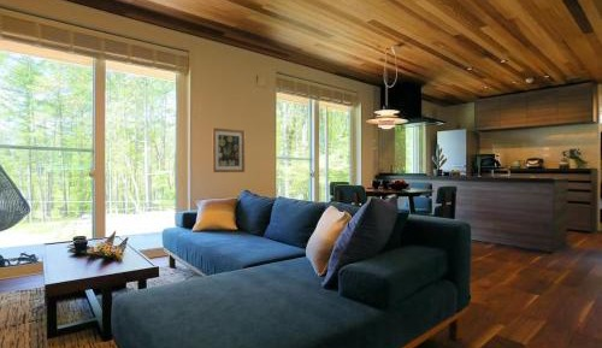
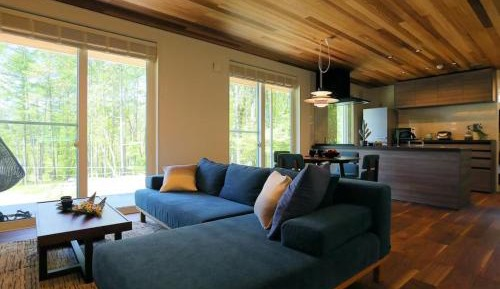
- wall art [211,126,246,173]
